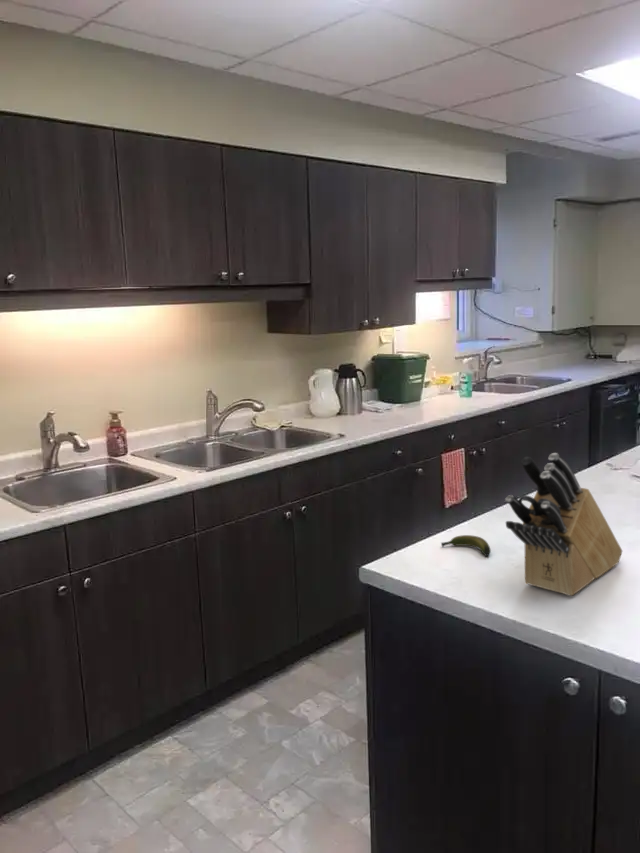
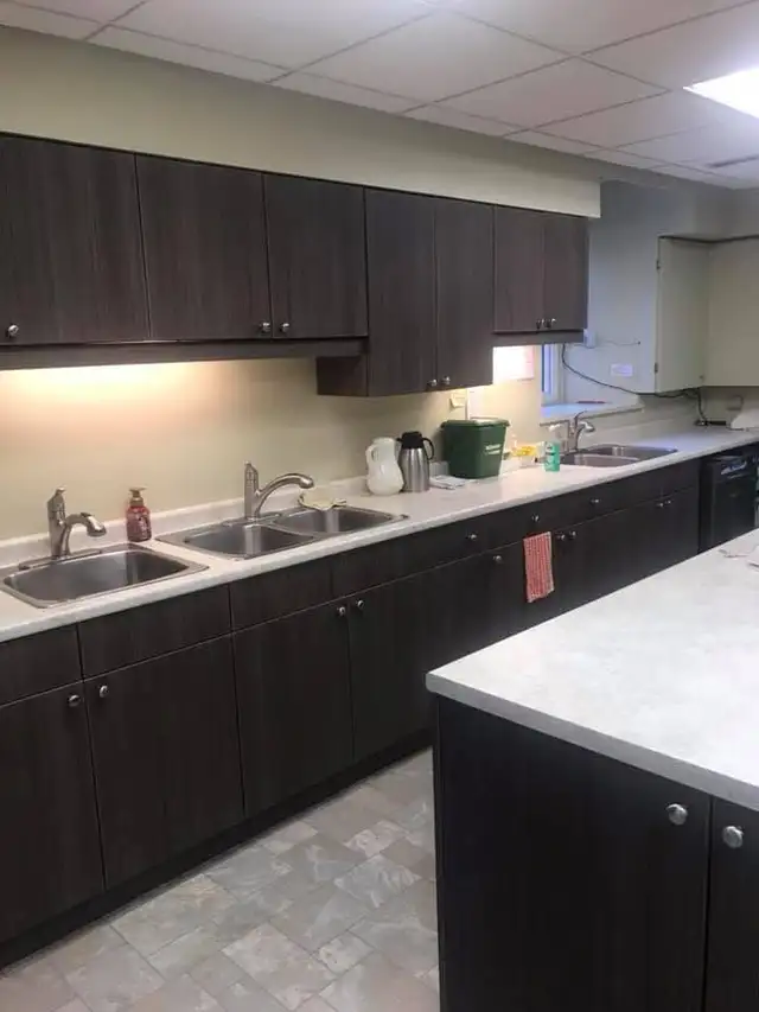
- banana [440,534,492,557]
- knife block [504,452,623,597]
